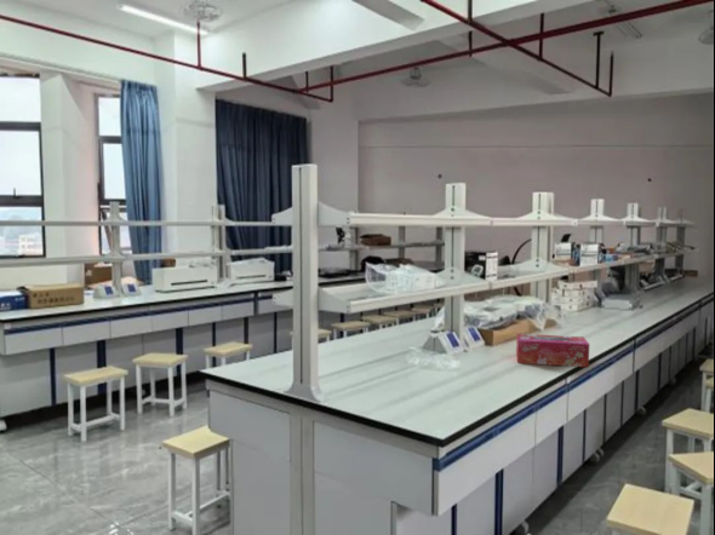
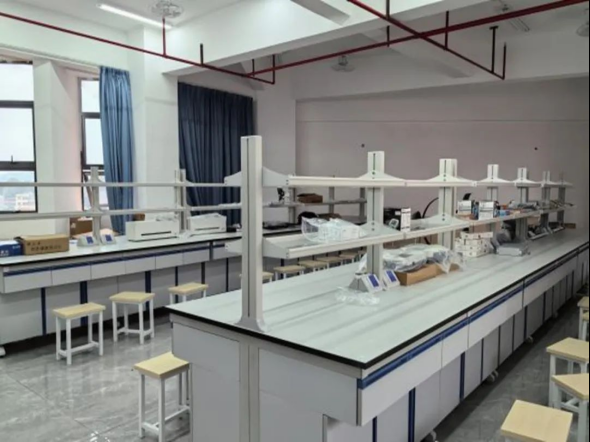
- tissue box [515,333,590,368]
